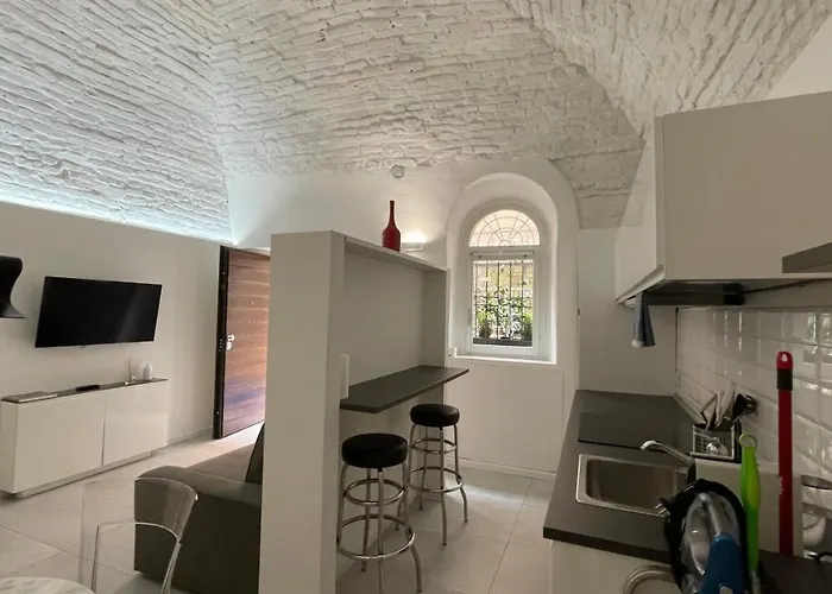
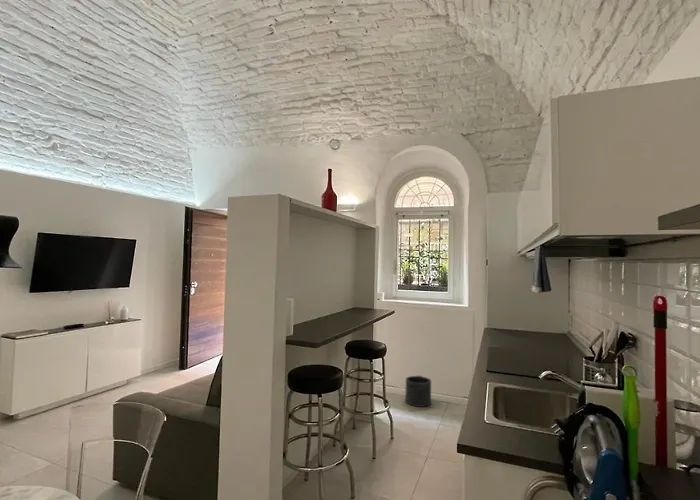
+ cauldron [404,375,432,408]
